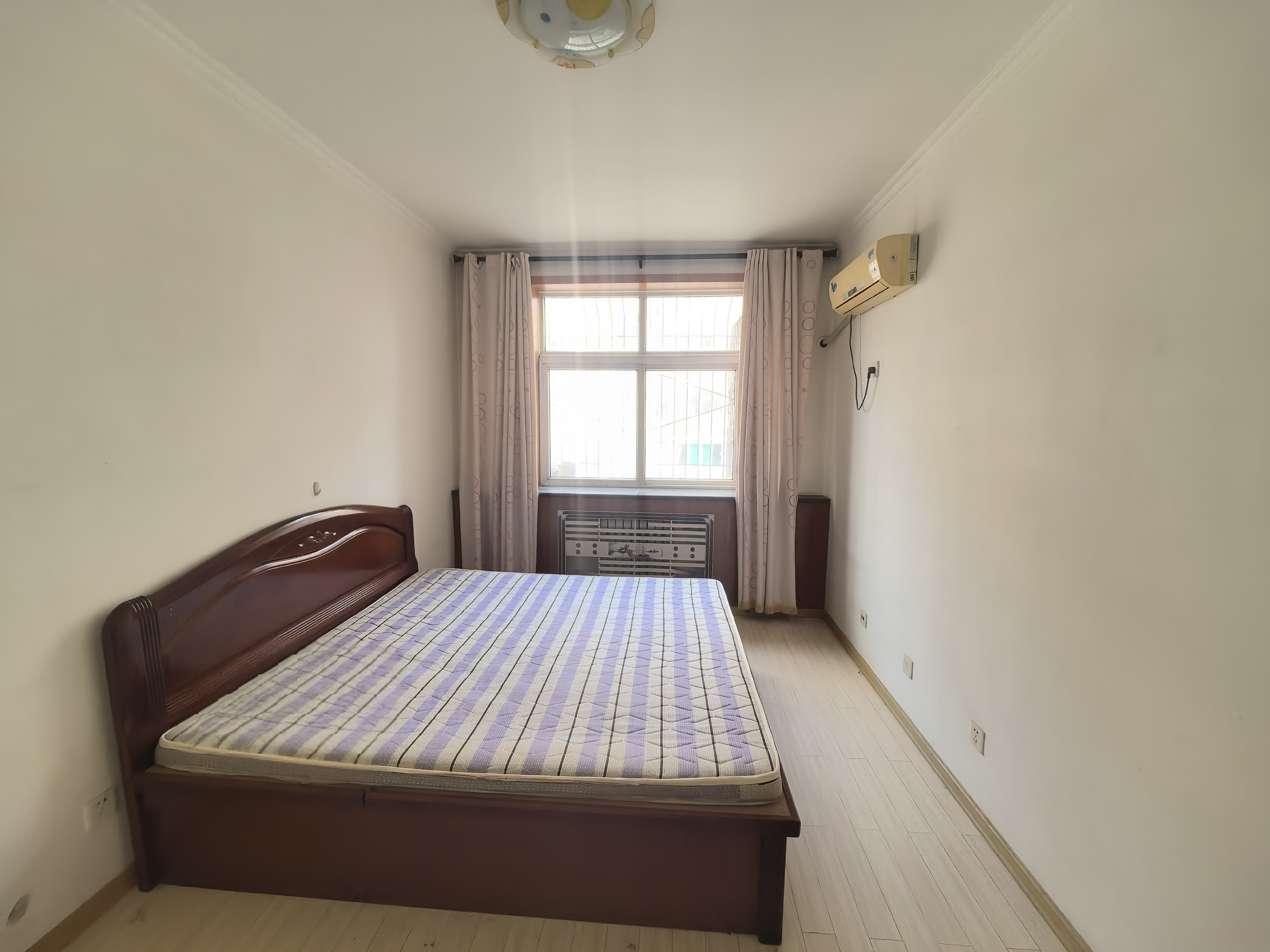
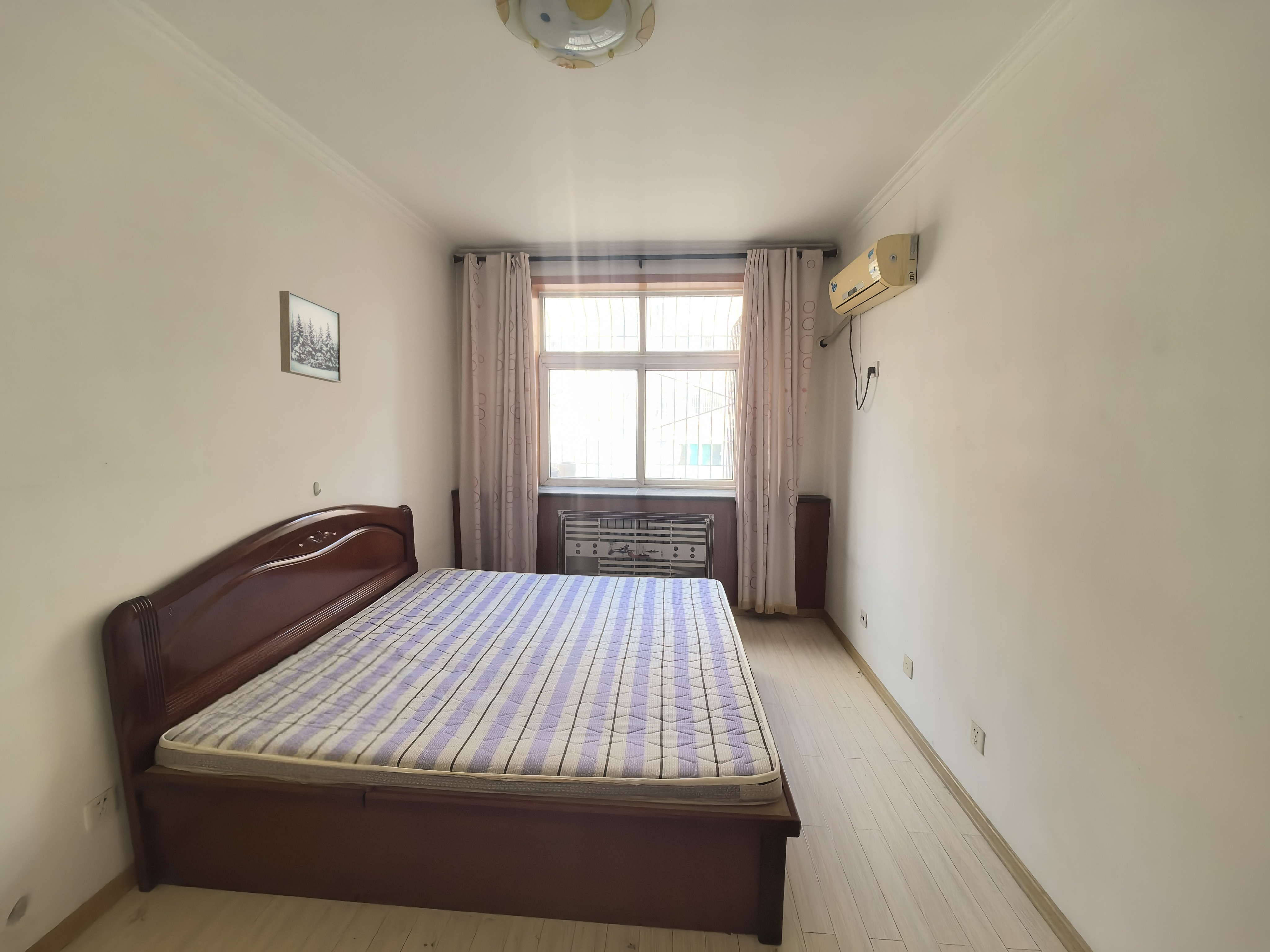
+ wall art [279,291,342,383]
